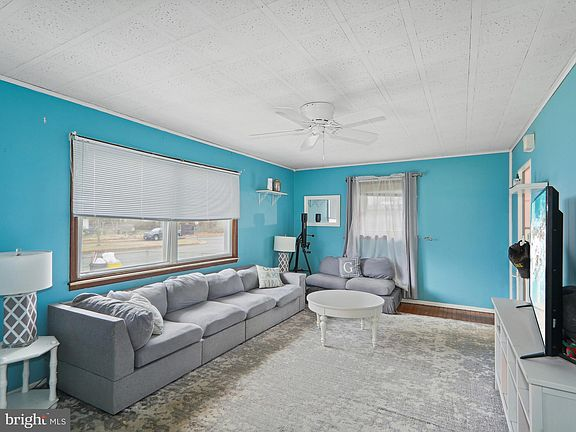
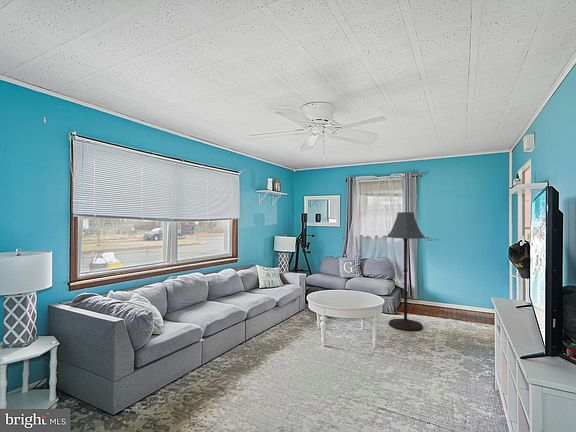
+ floor lamp [386,211,426,332]
